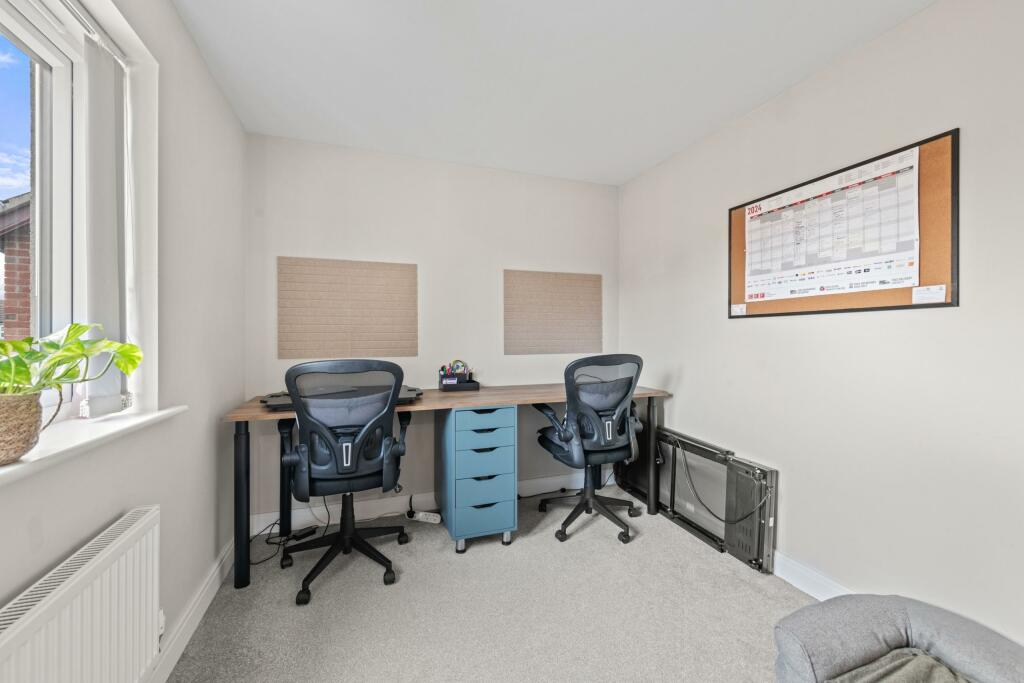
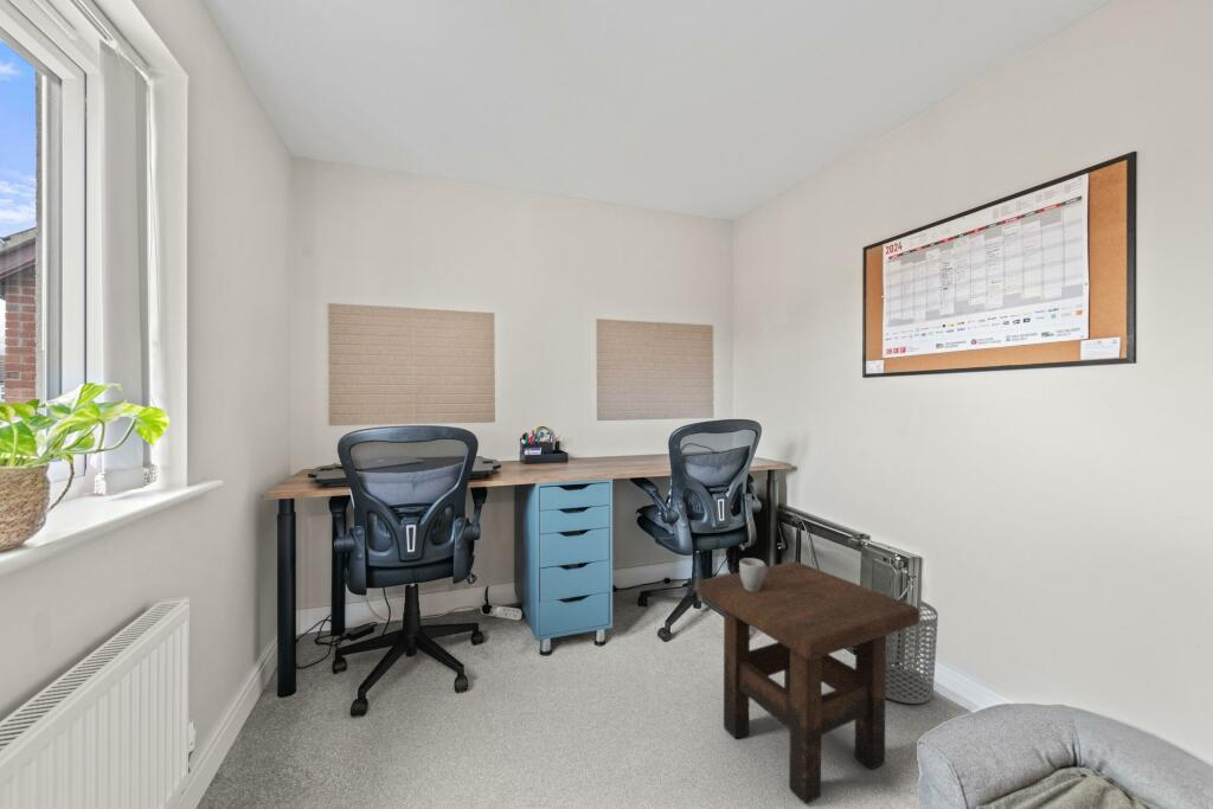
+ side table [698,560,920,805]
+ waste bin [875,590,939,705]
+ mug [738,557,768,591]
